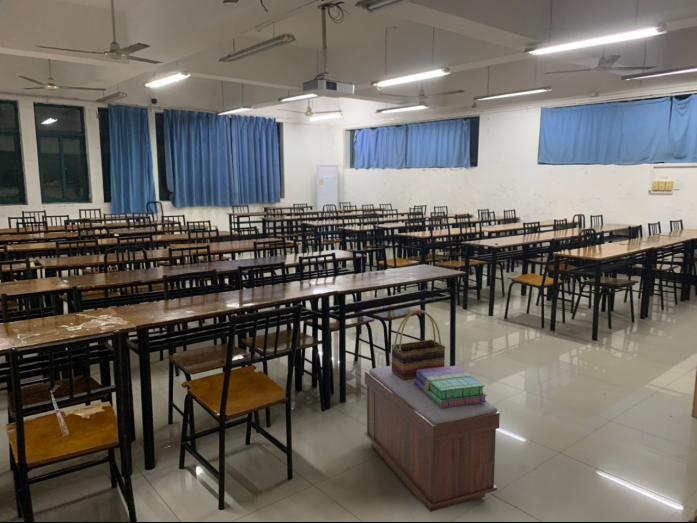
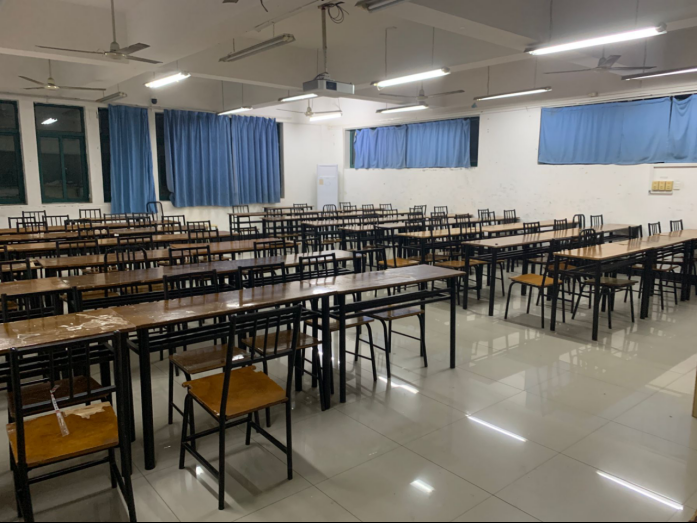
- woven basket [390,309,446,380]
- books [414,365,488,408]
- bench [364,365,501,513]
